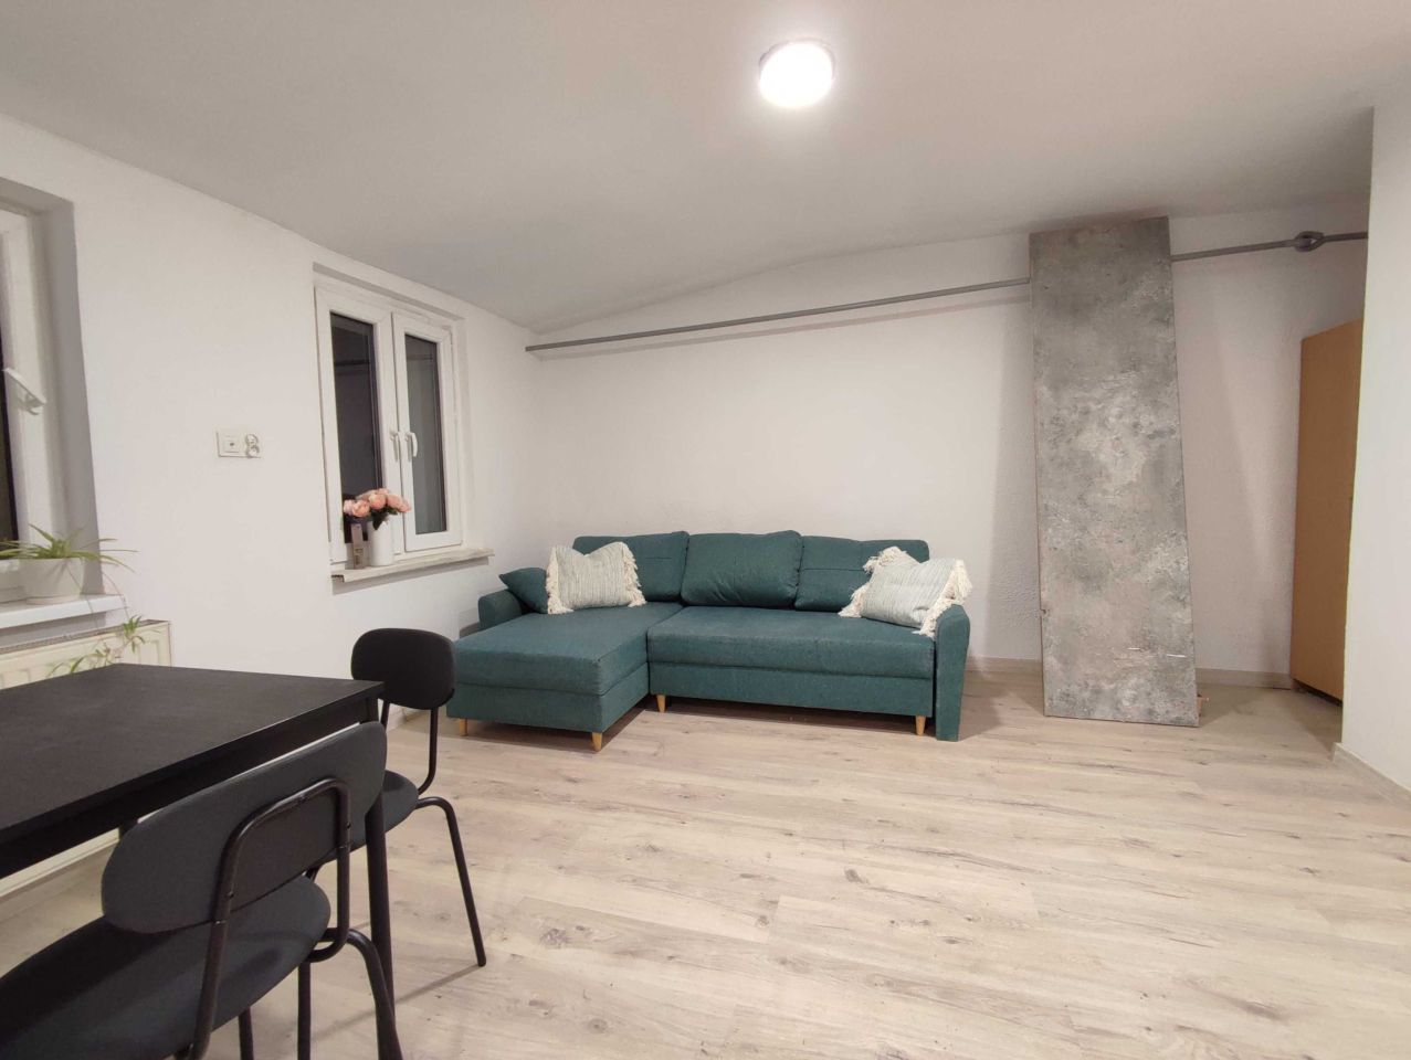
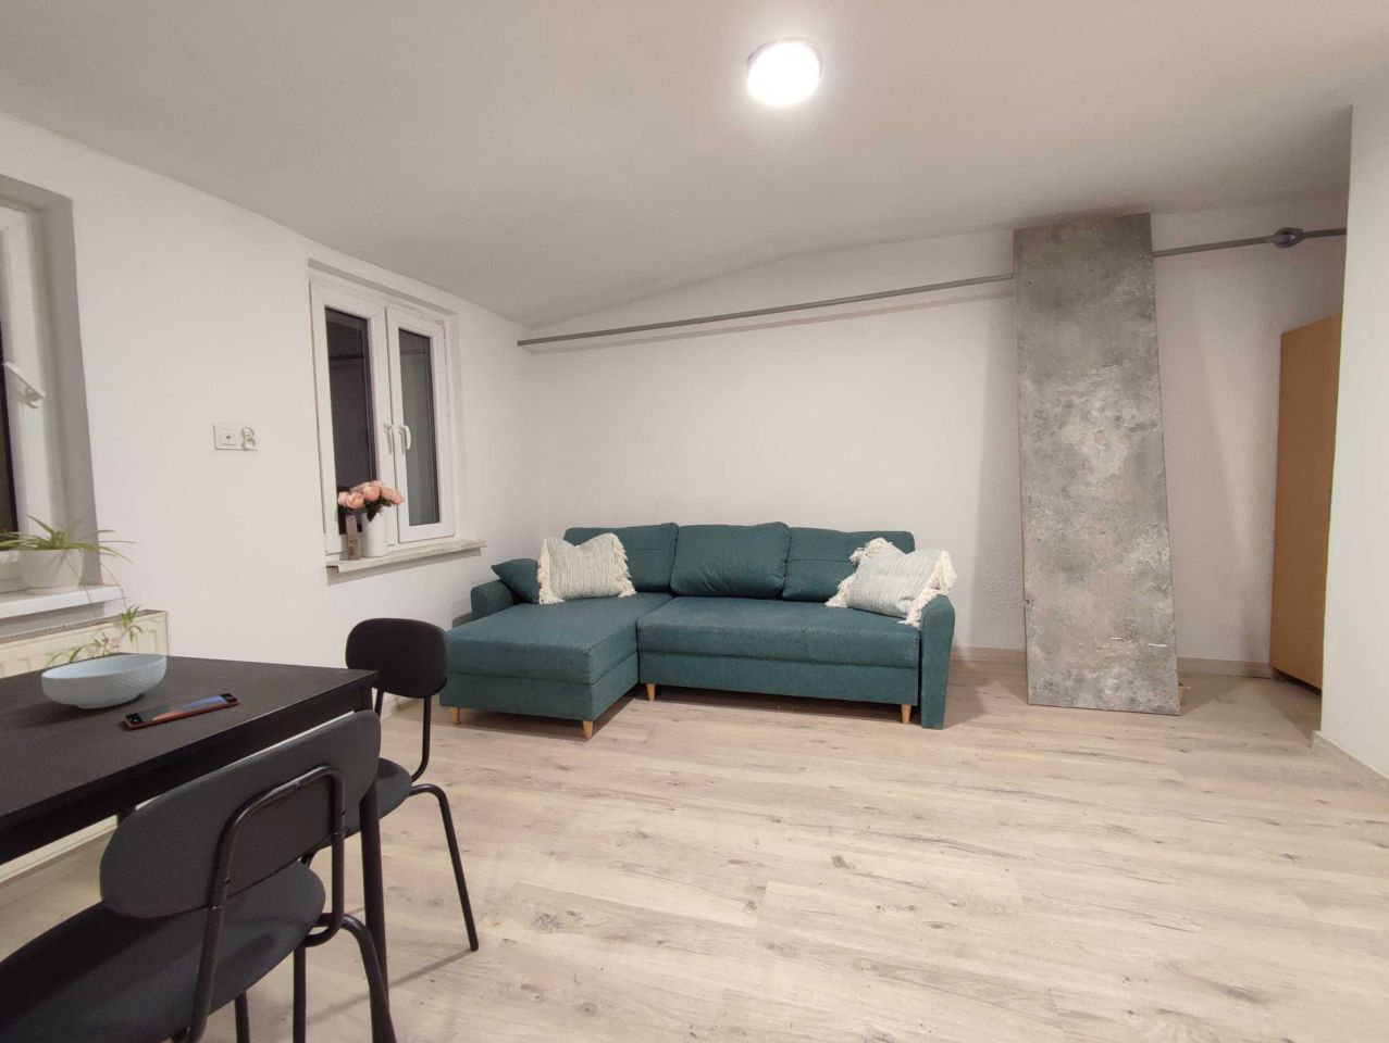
+ cereal bowl [41,653,168,710]
+ smartphone [123,692,241,729]
